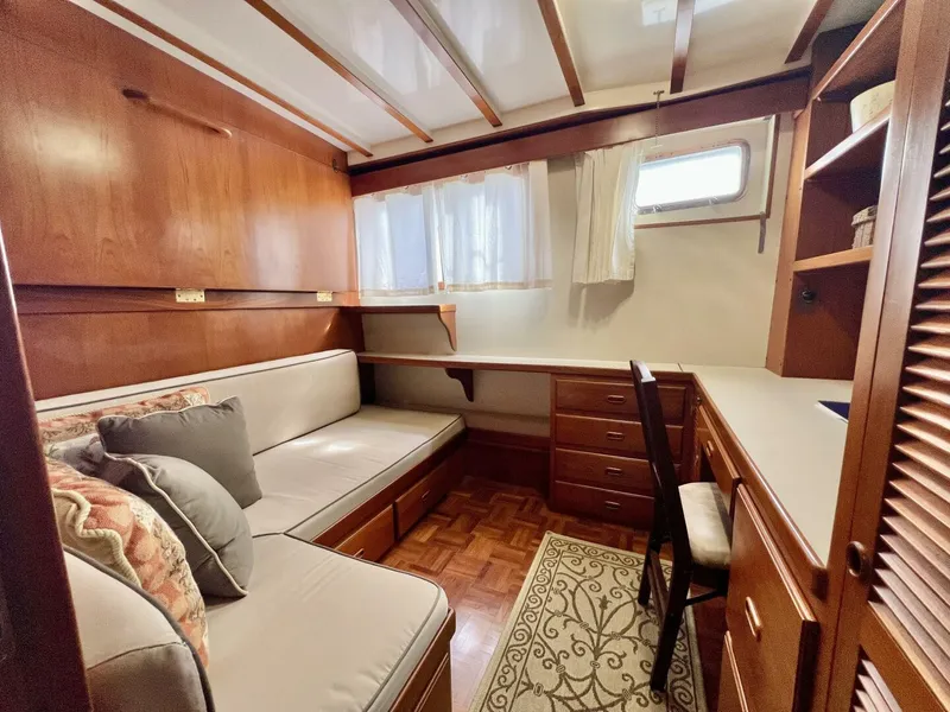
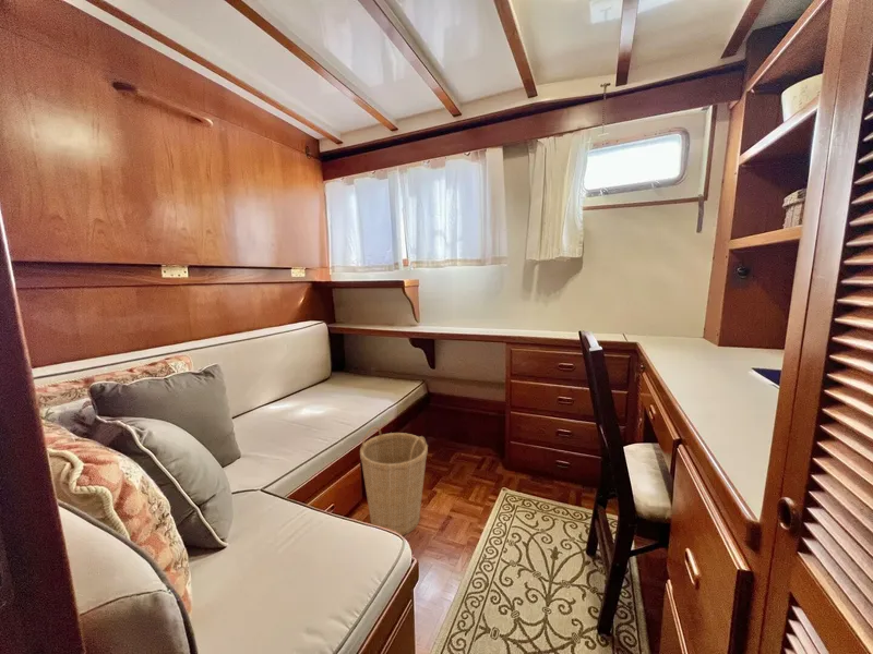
+ basket [359,425,429,536]
